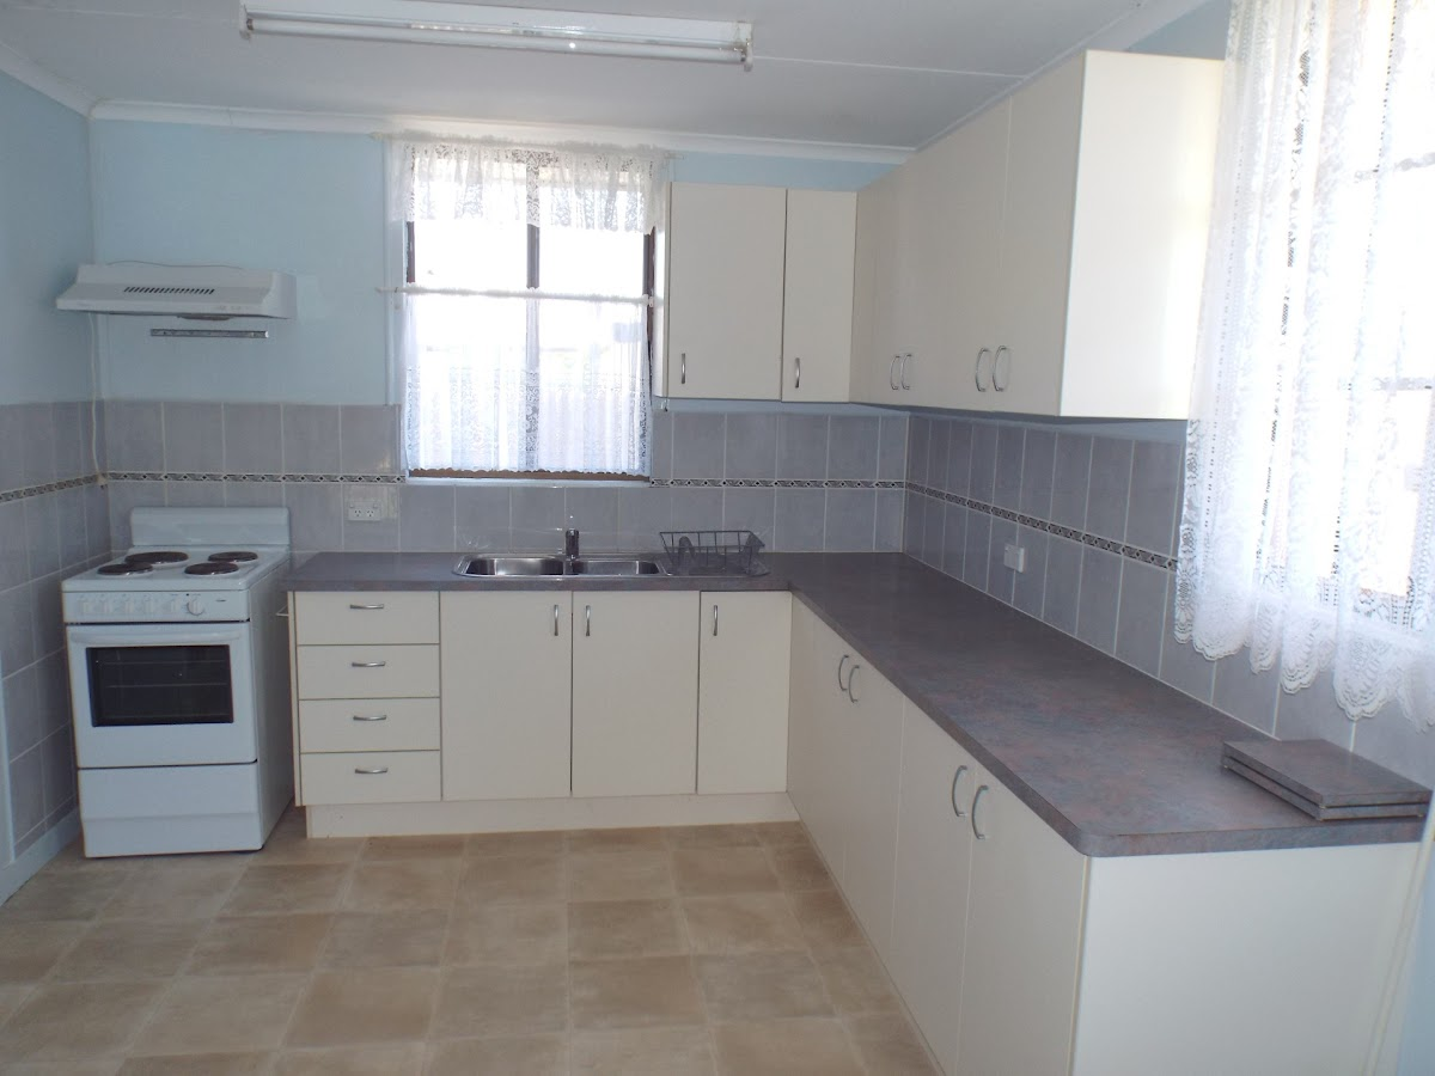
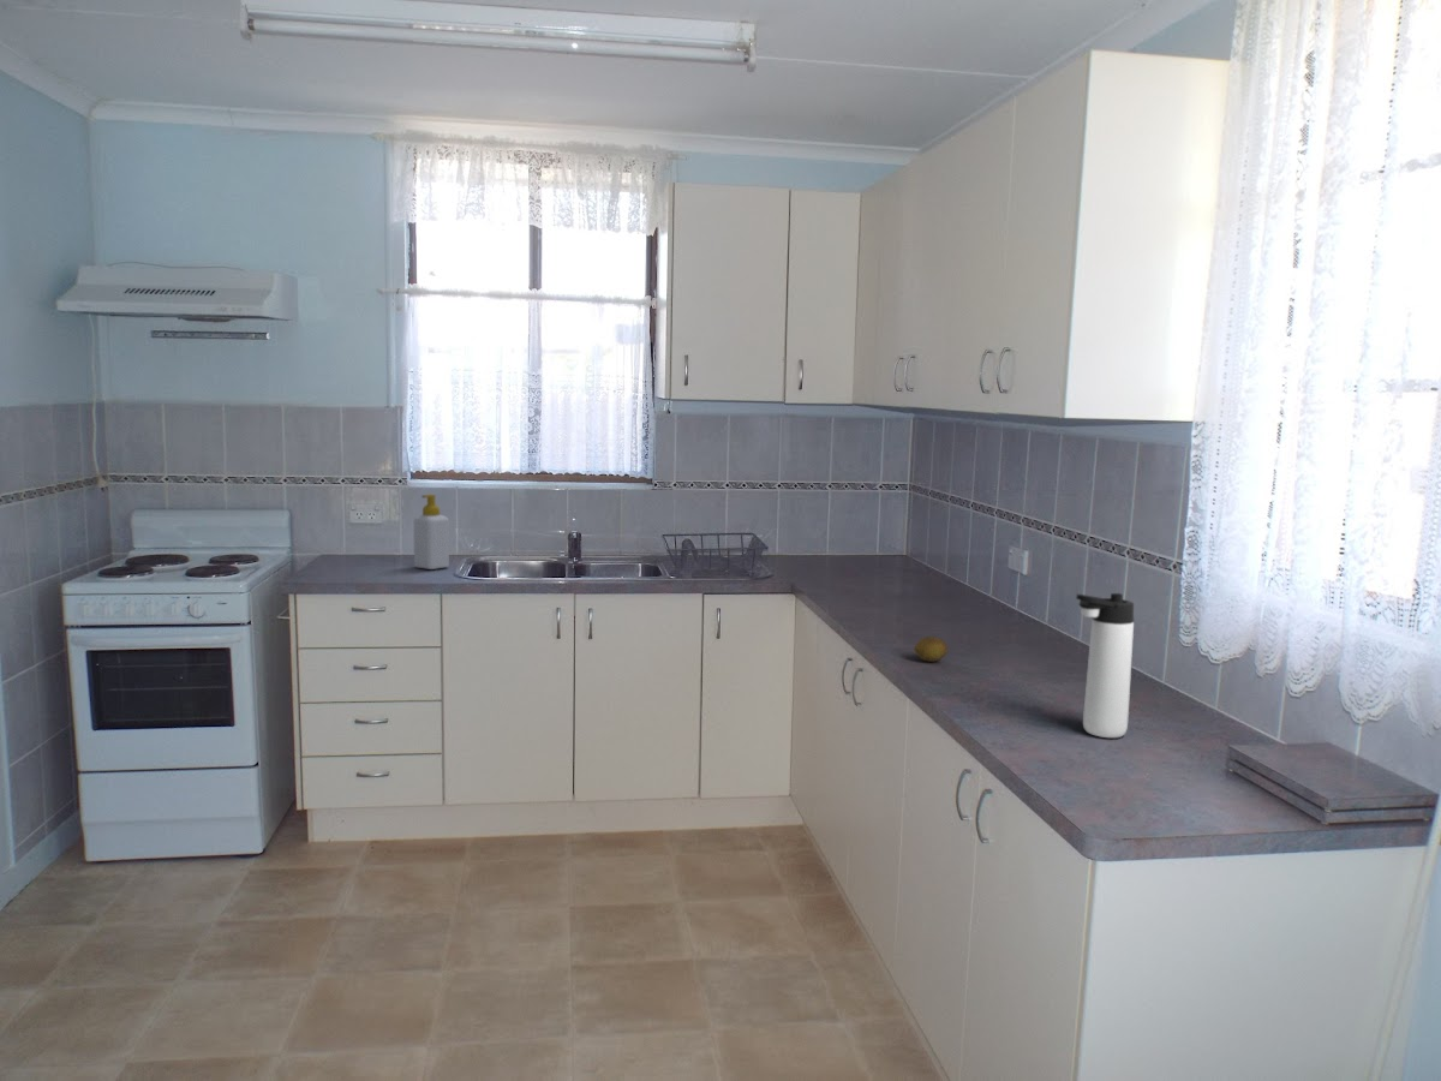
+ thermos bottle [1075,592,1135,739]
+ fruit [913,635,949,663]
+ soap bottle [413,494,450,571]
